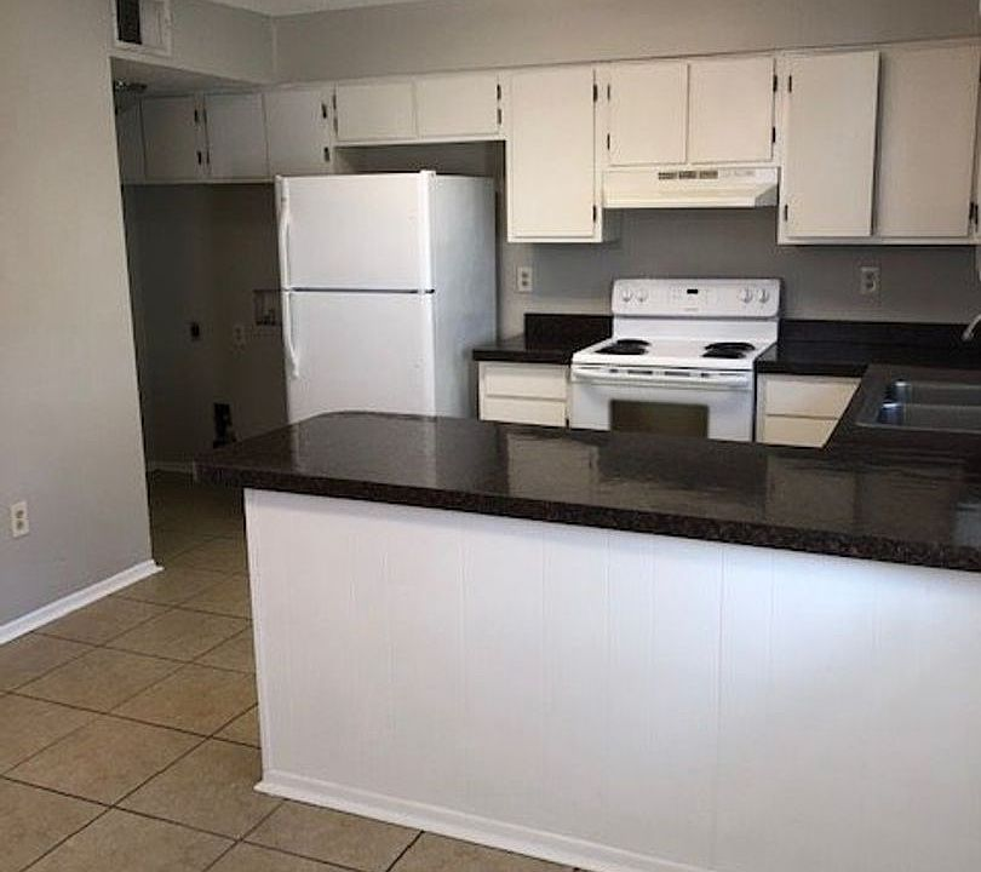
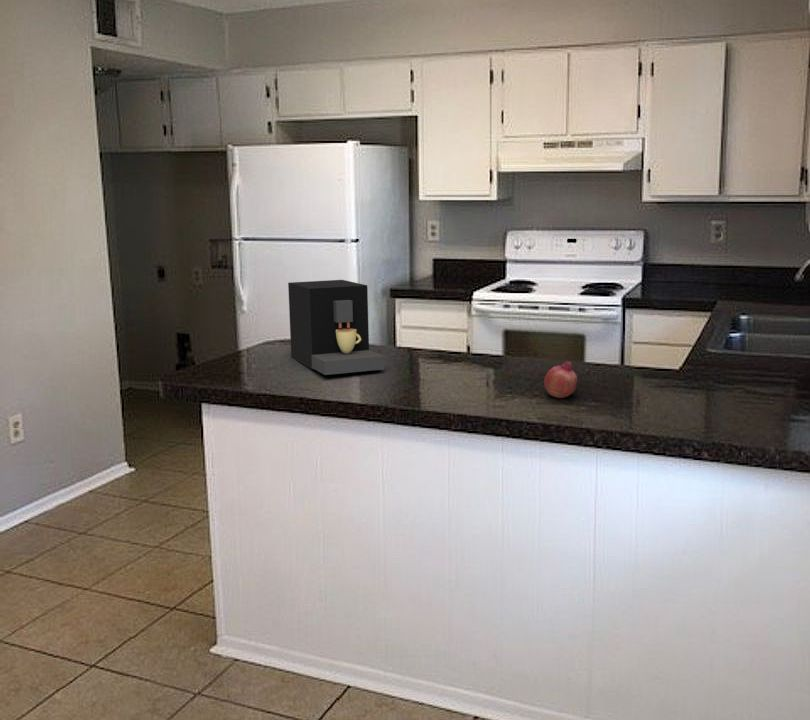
+ coffee maker [287,279,386,376]
+ fruit [543,360,578,399]
